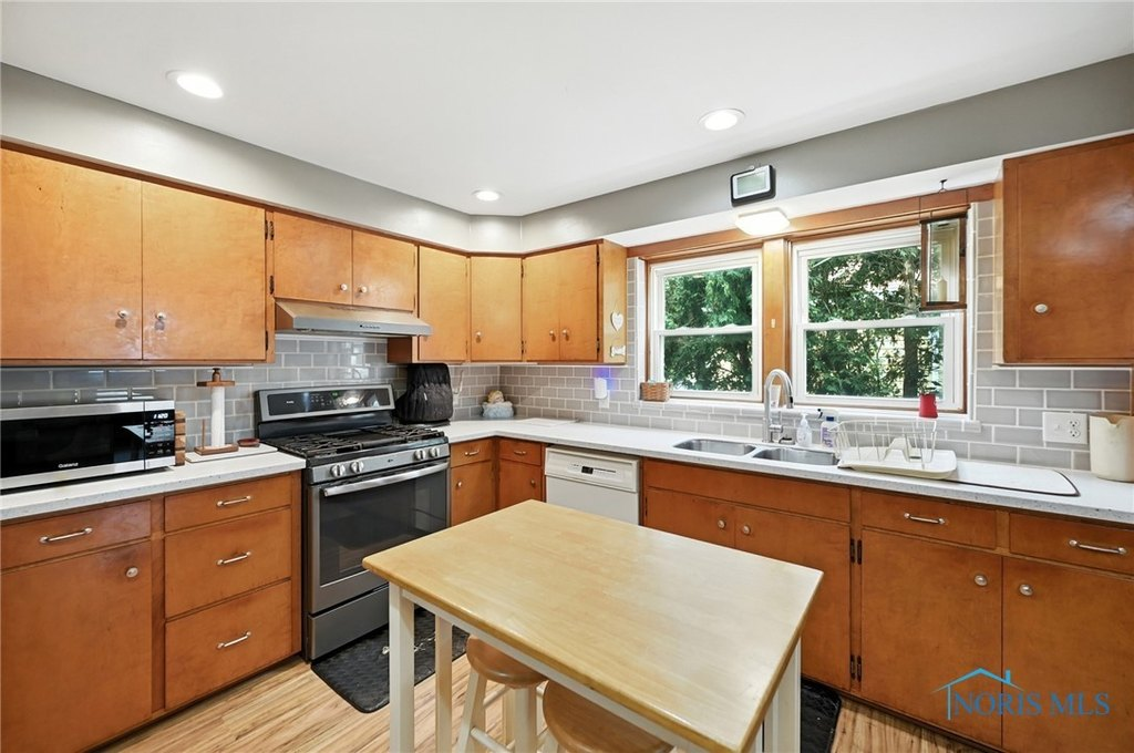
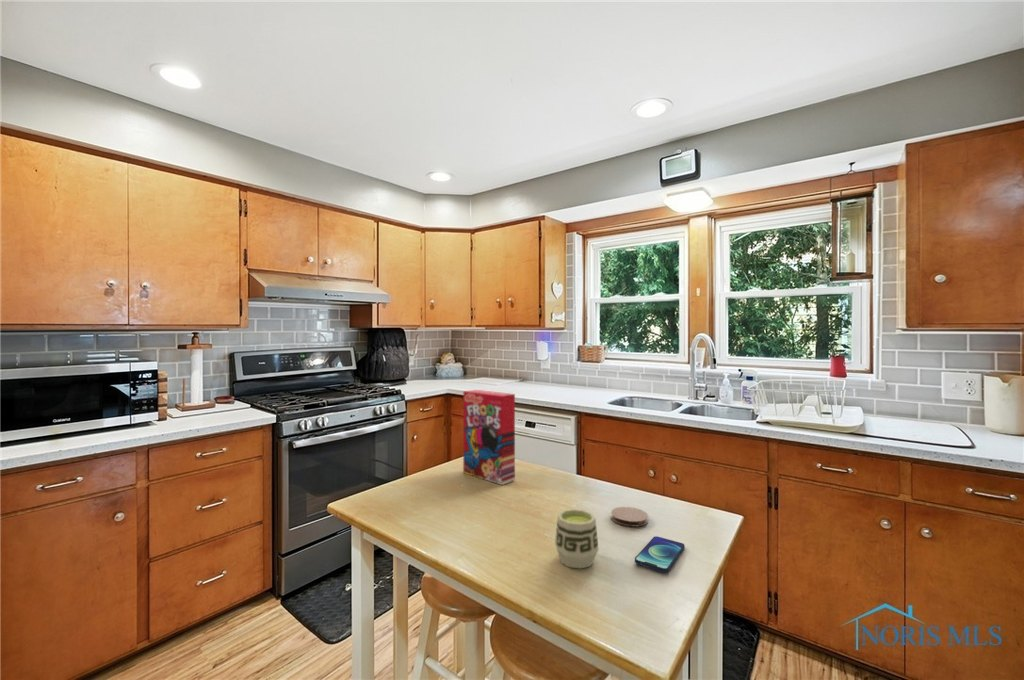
+ cereal box [462,389,516,486]
+ cup [554,508,600,570]
+ smartphone [634,535,686,573]
+ coaster [610,506,649,528]
